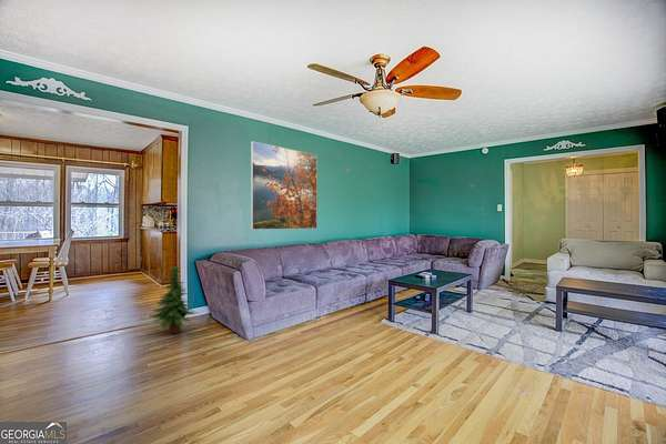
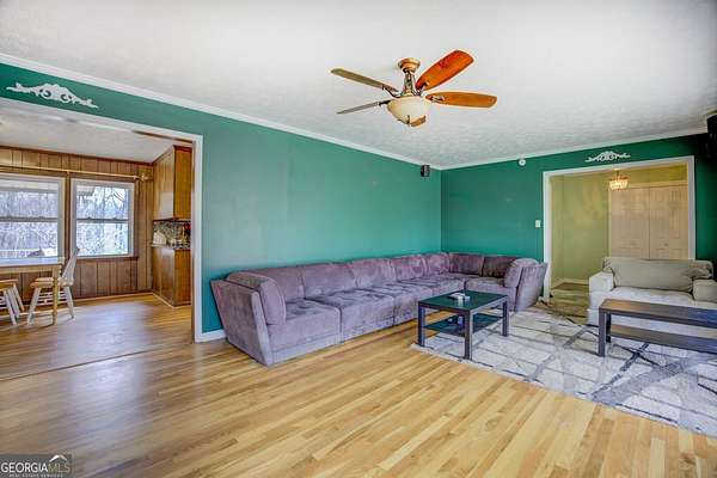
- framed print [250,140,319,231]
- tree [149,264,199,334]
